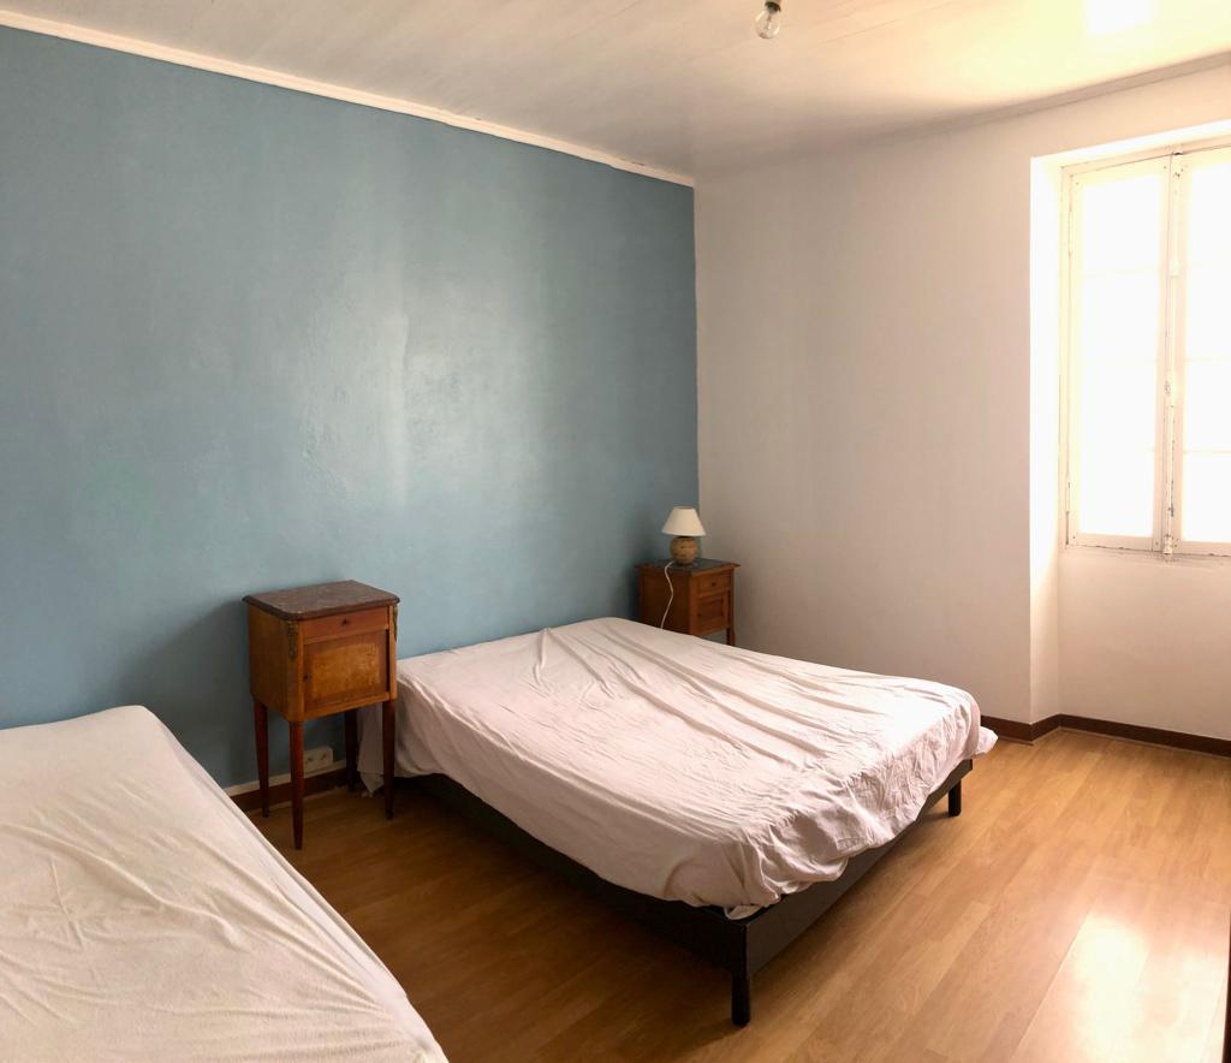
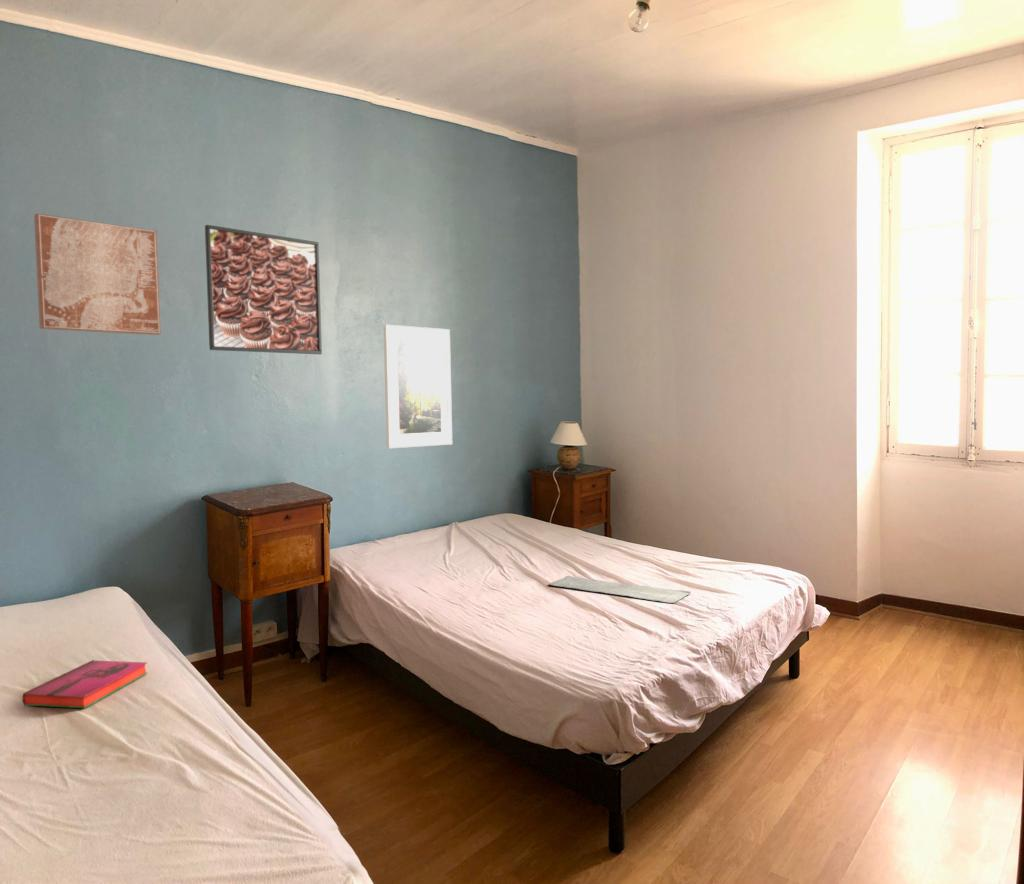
+ hardback book [22,659,149,709]
+ wall art [33,212,162,336]
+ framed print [204,224,323,355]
+ bath mat [549,575,692,604]
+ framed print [382,324,453,449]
